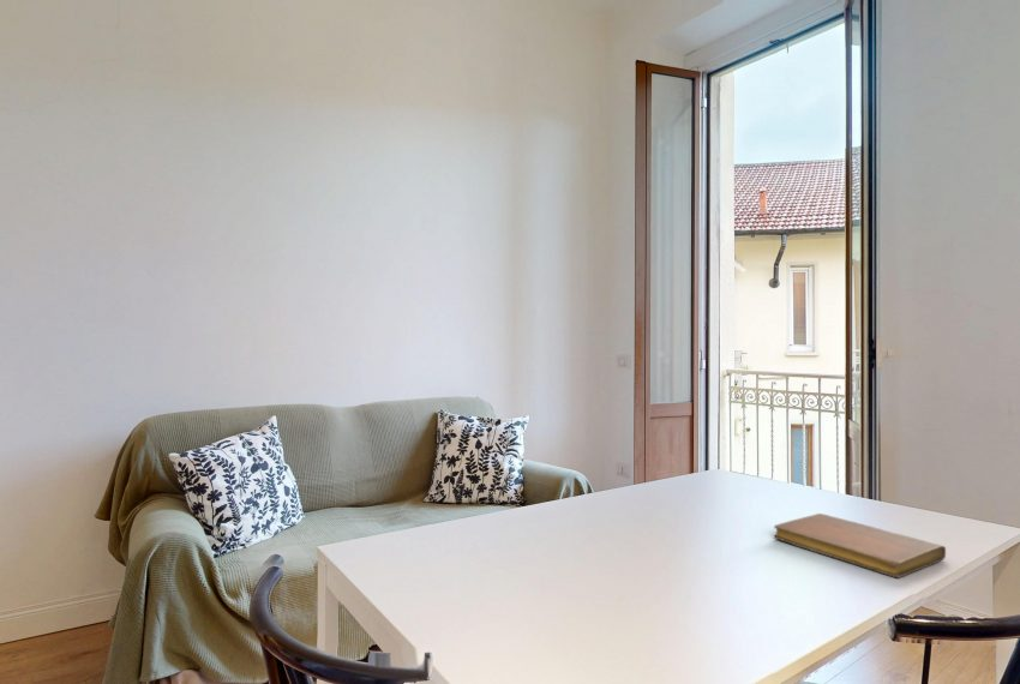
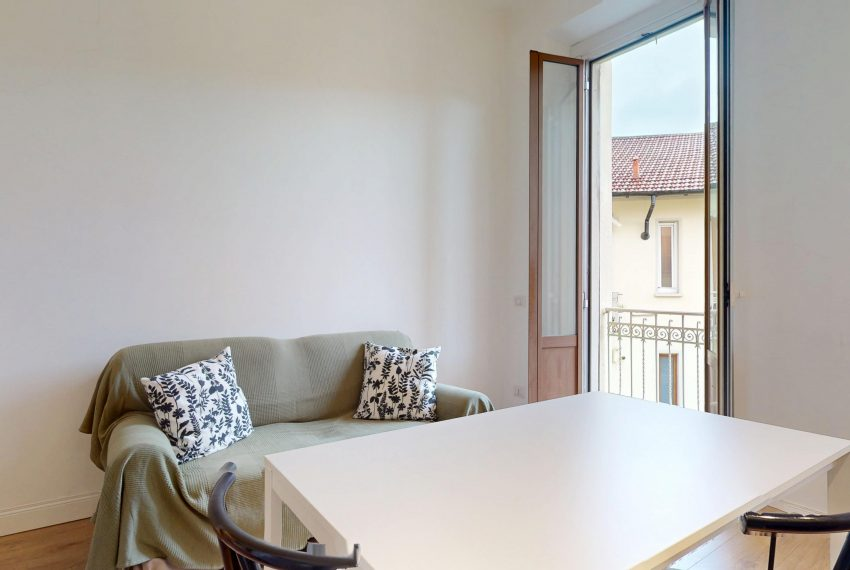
- notebook [773,512,947,580]
